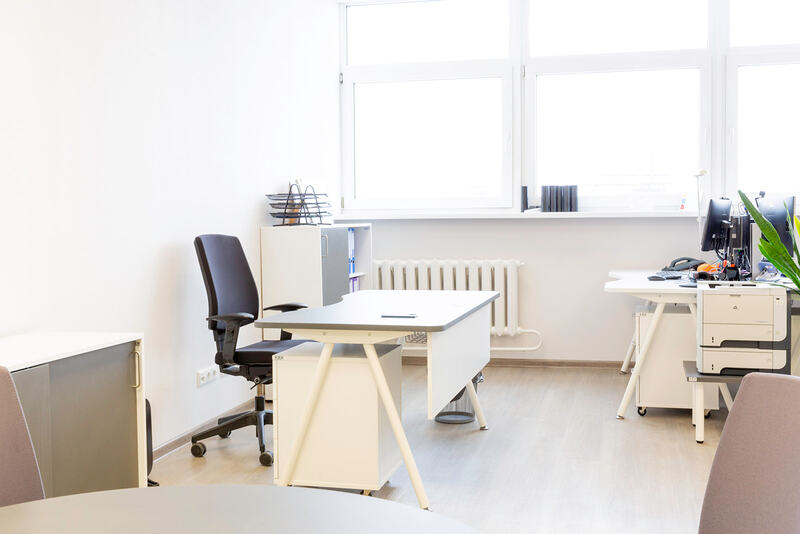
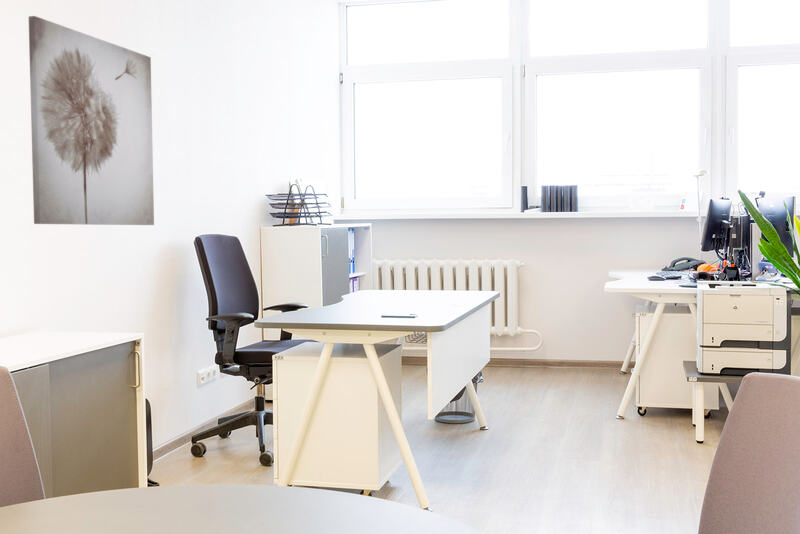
+ wall art [28,15,155,226]
